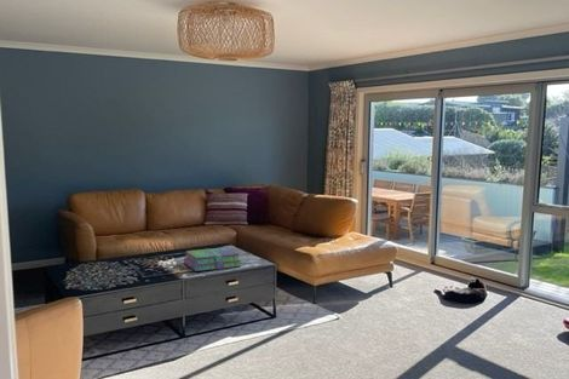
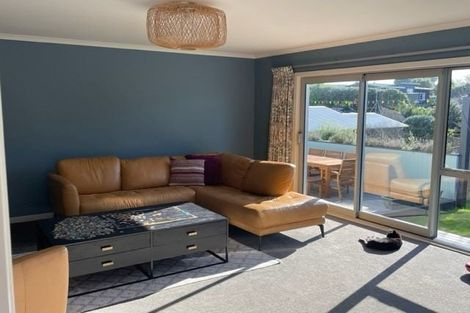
- stack of books [183,246,242,272]
